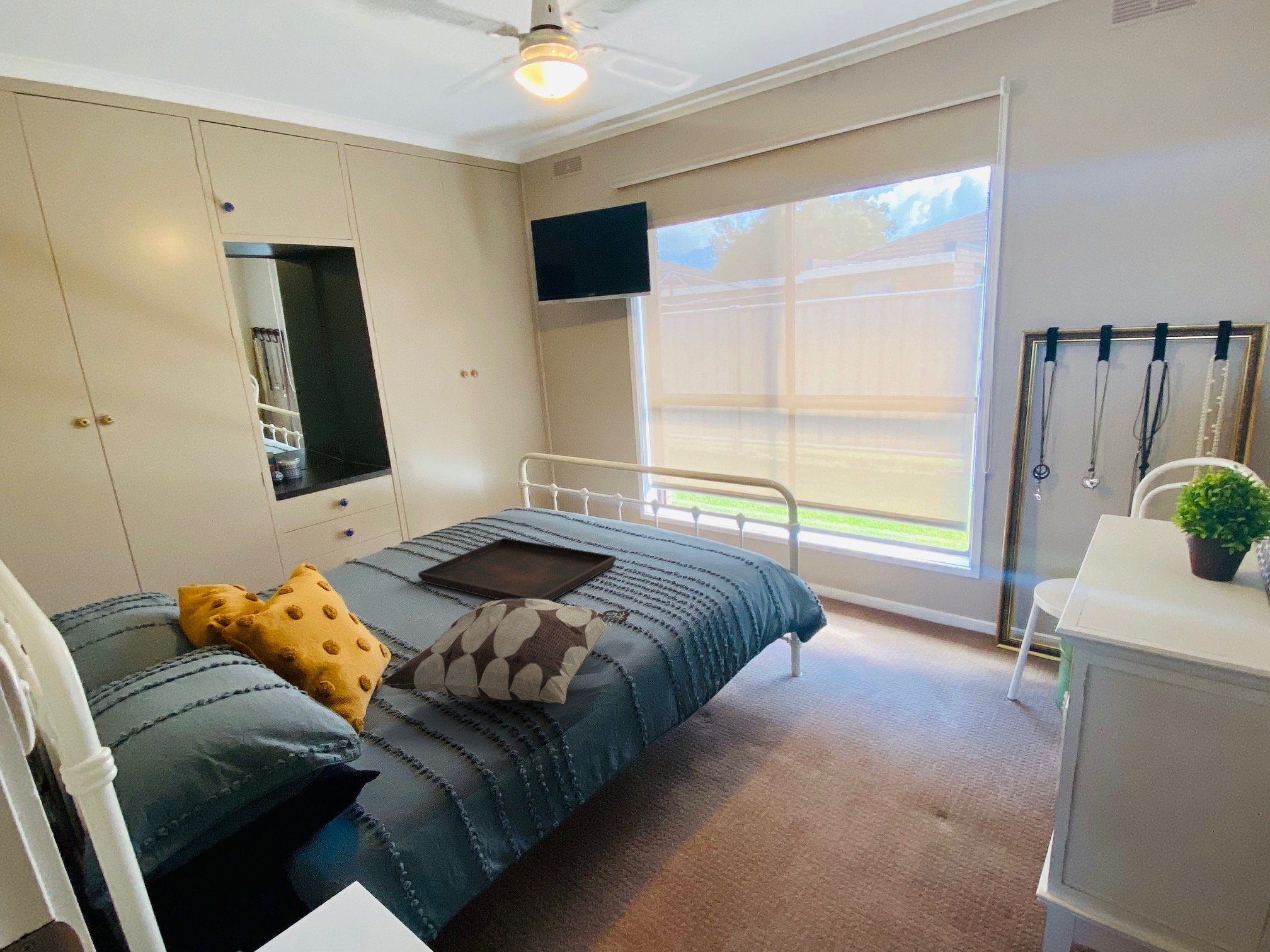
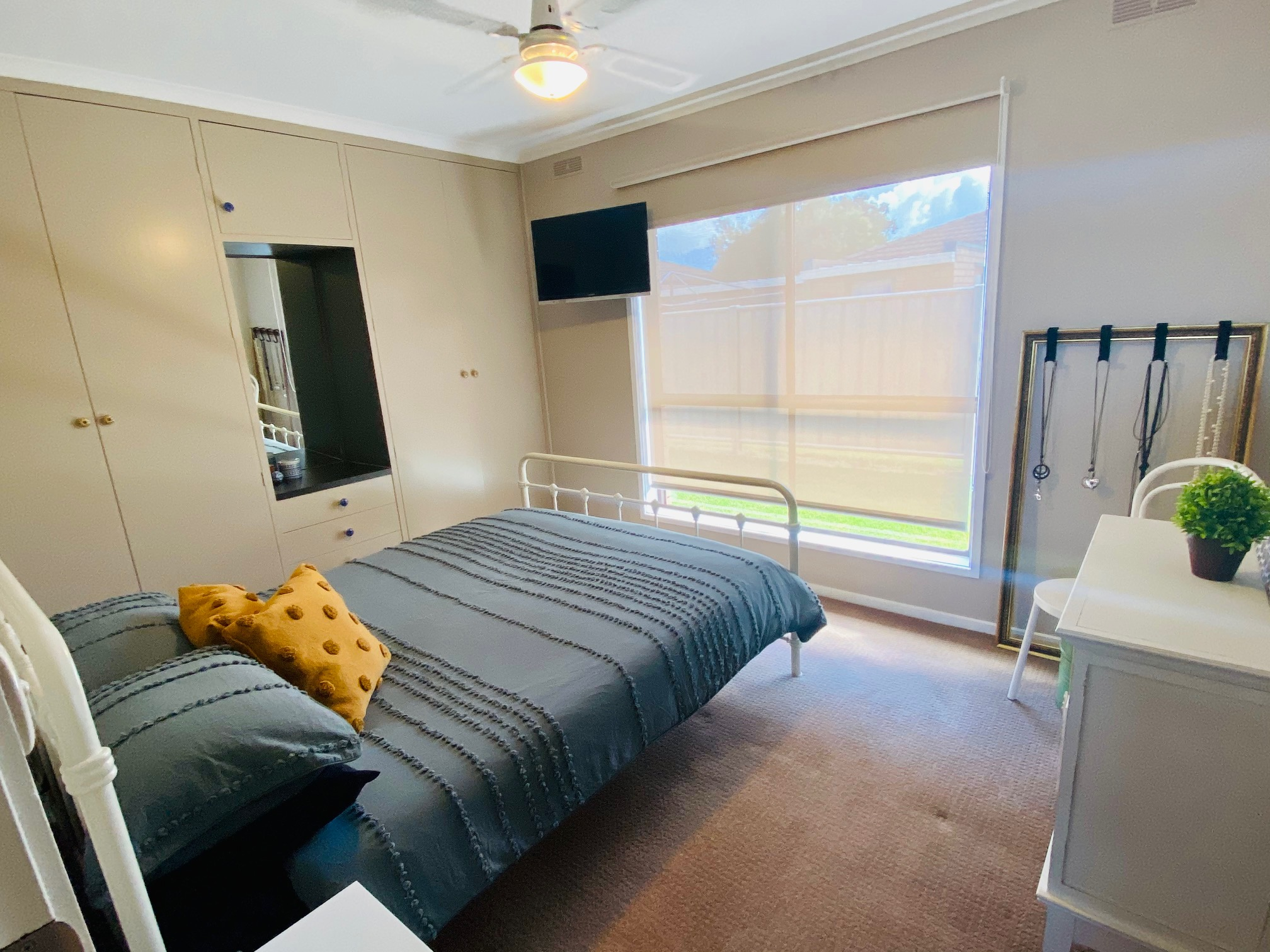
- serving tray [418,537,617,601]
- decorative pillow [381,599,631,705]
